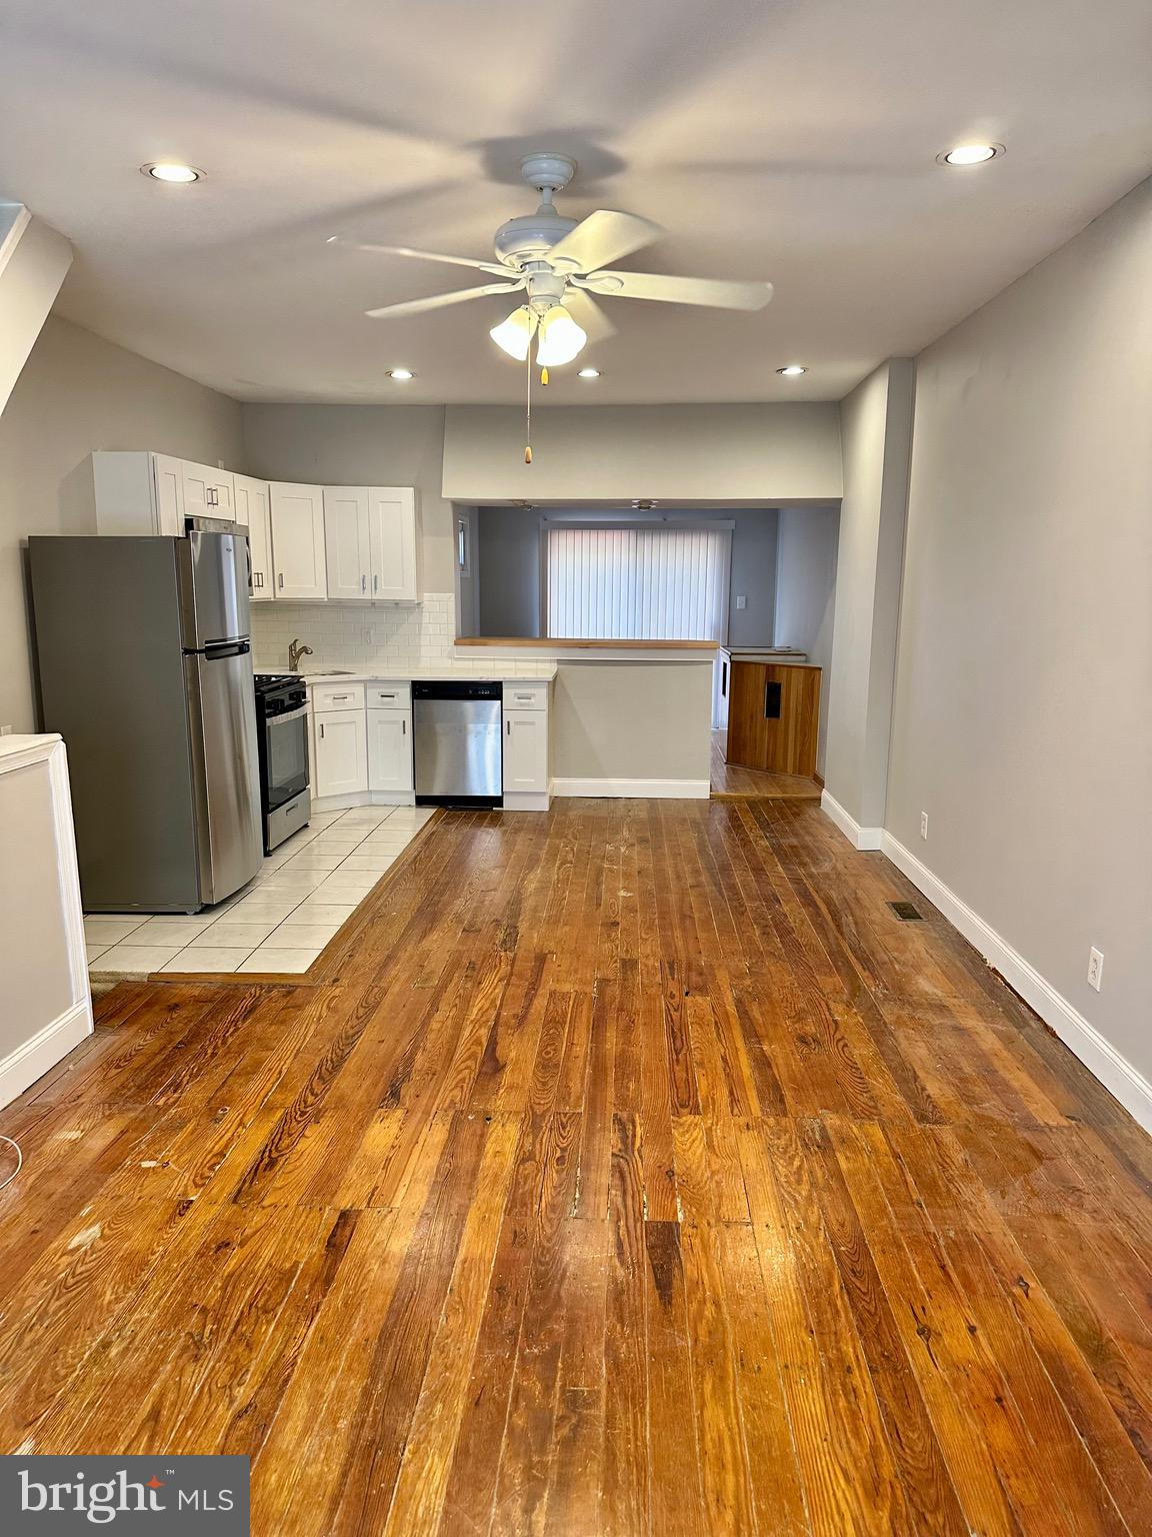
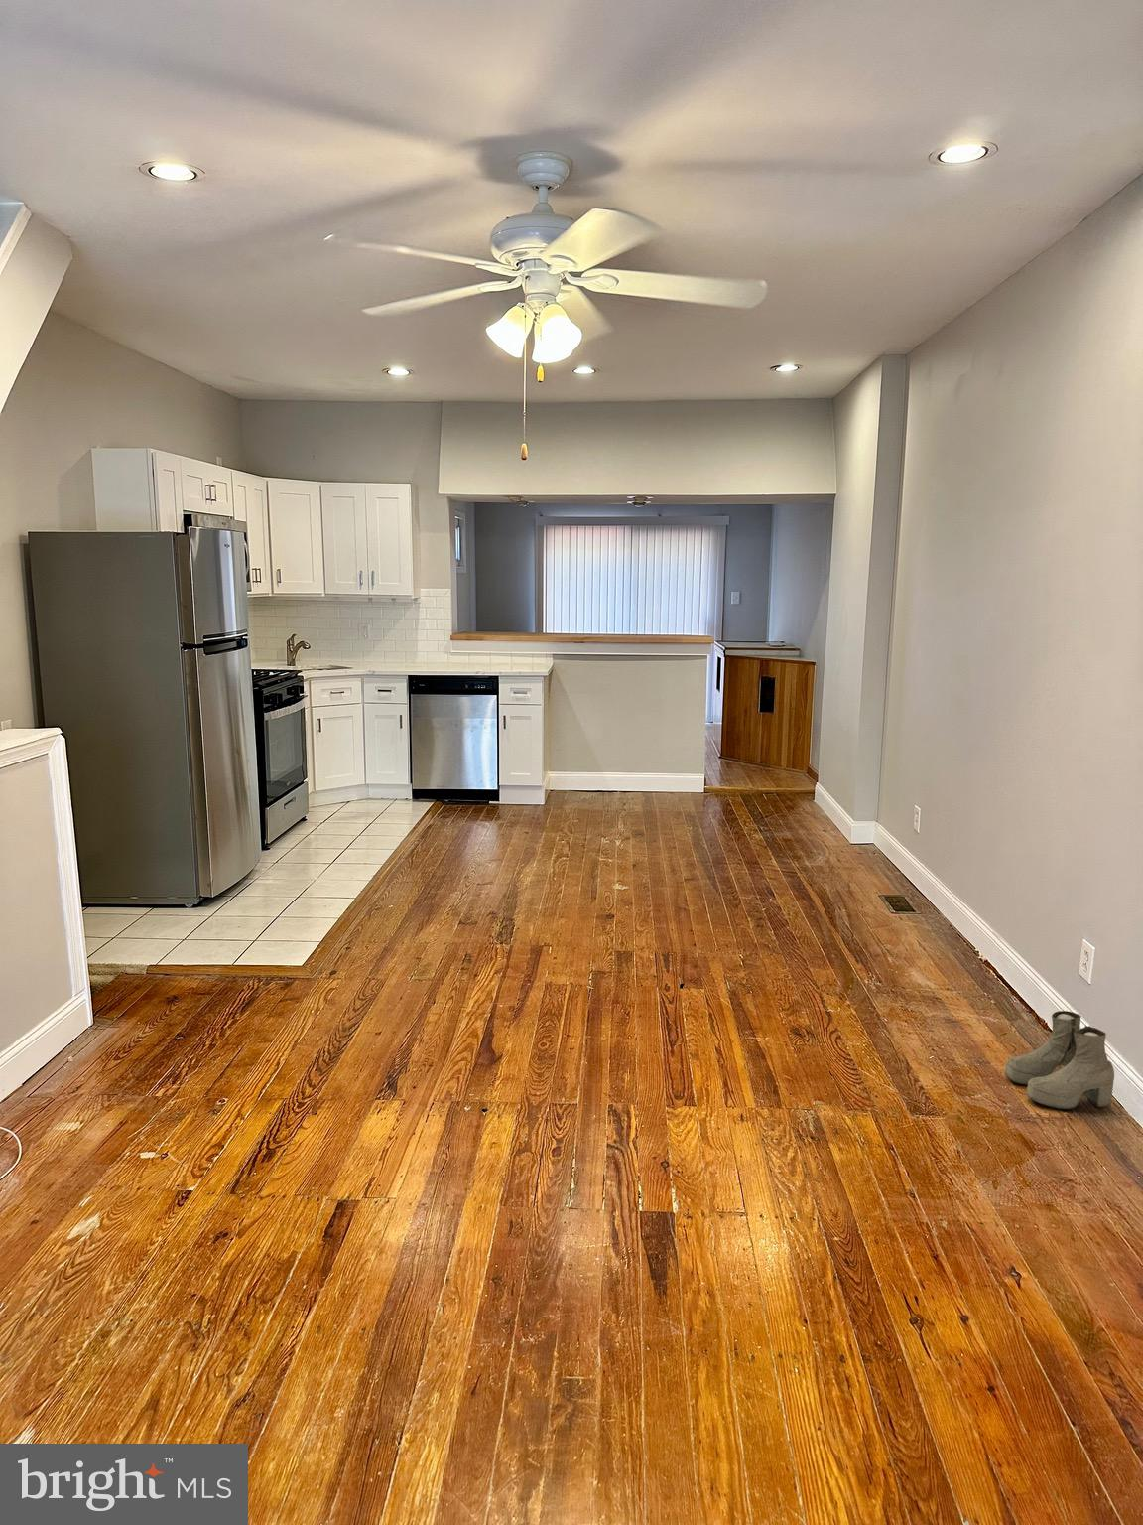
+ boots [1004,1010,1115,1110]
